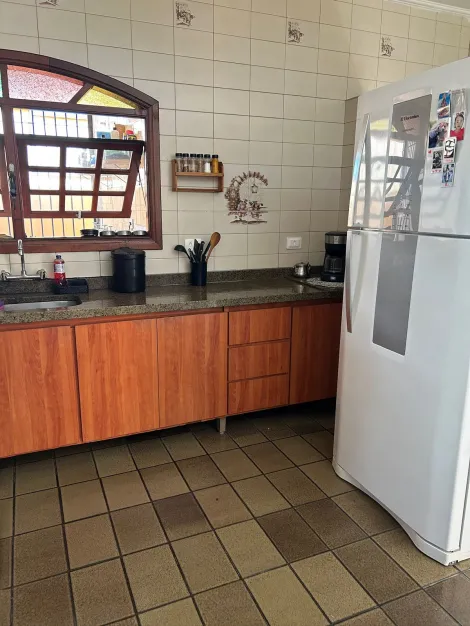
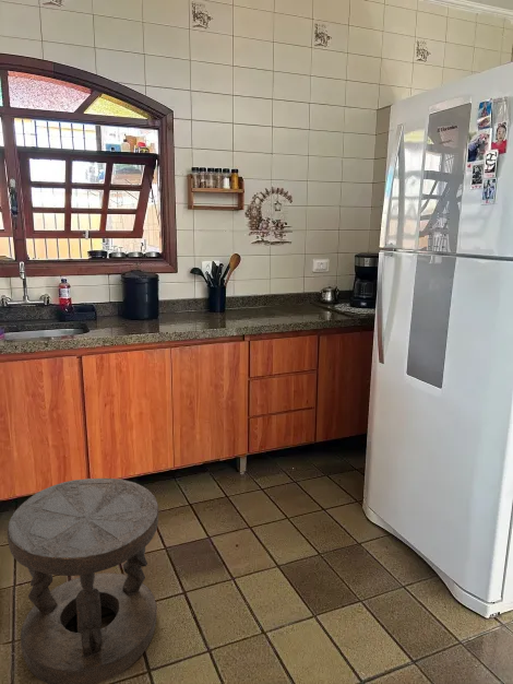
+ stool [7,477,159,684]
